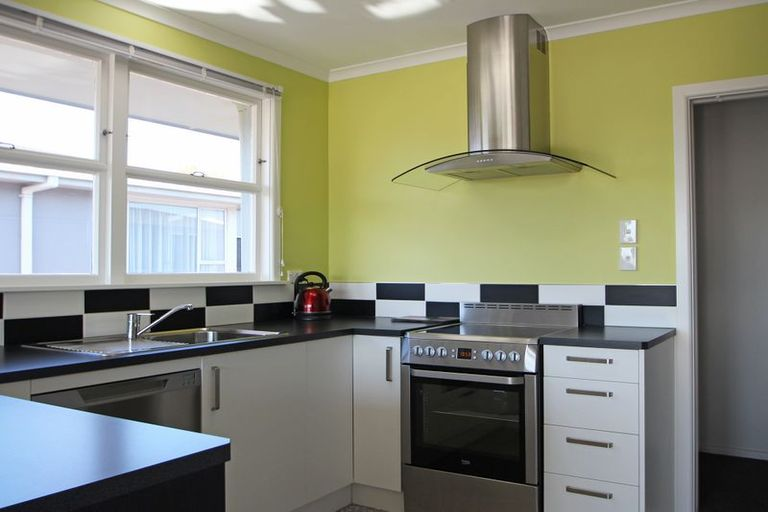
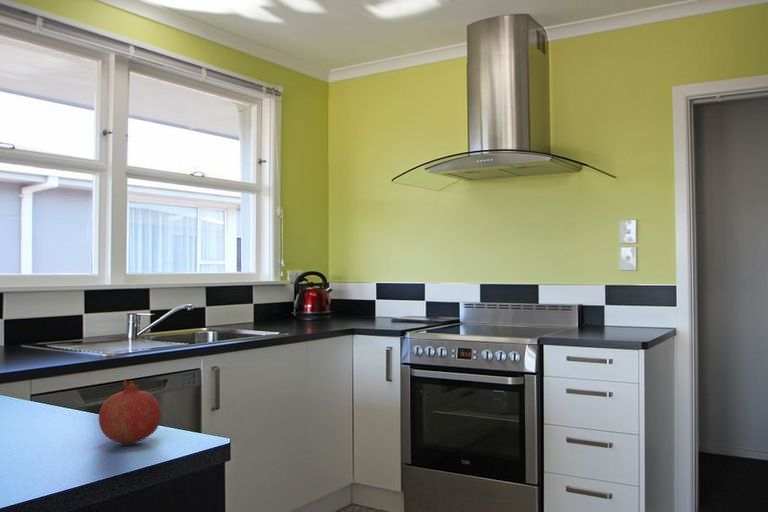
+ fruit [98,379,162,445]
